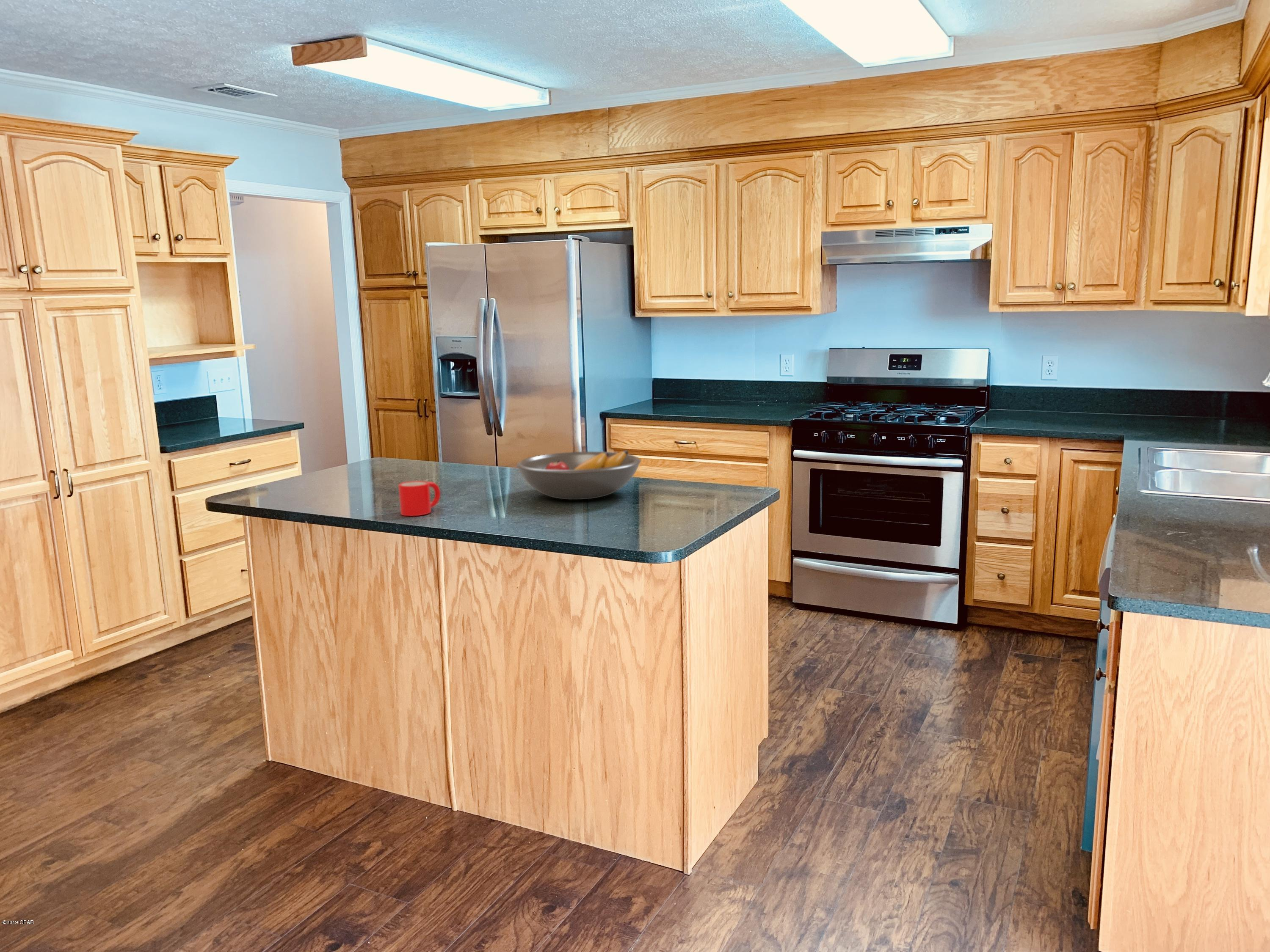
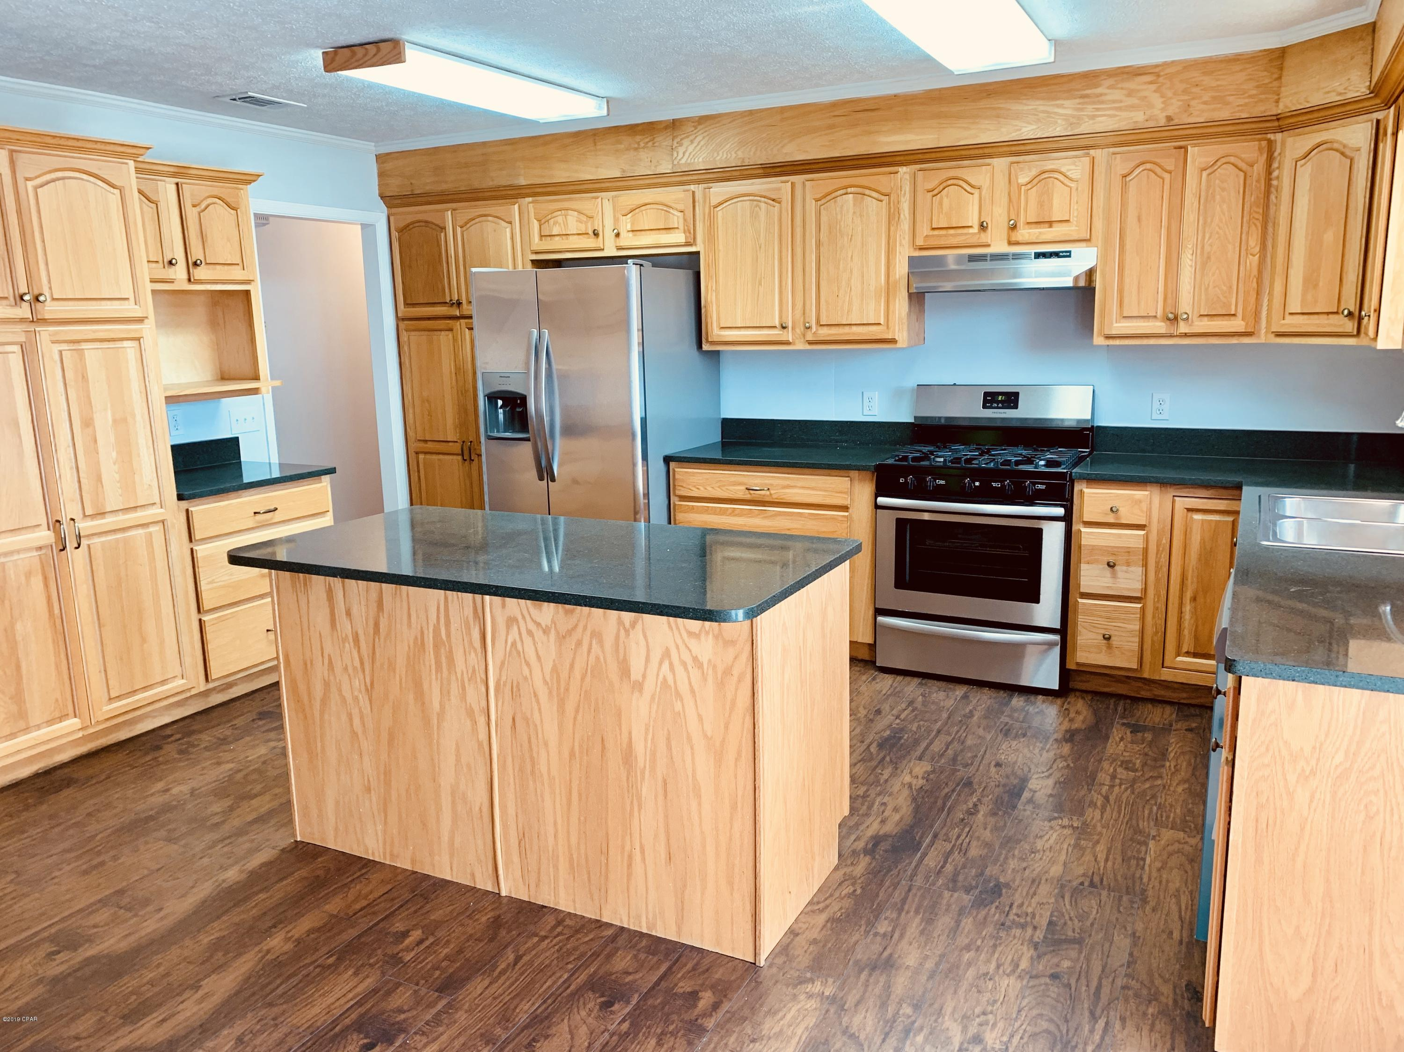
- fruit bowl [516,450,641,500]
- mug [398,480,441,517]
